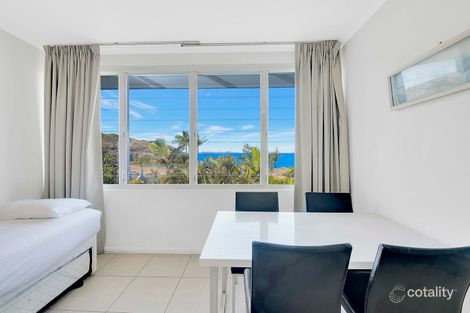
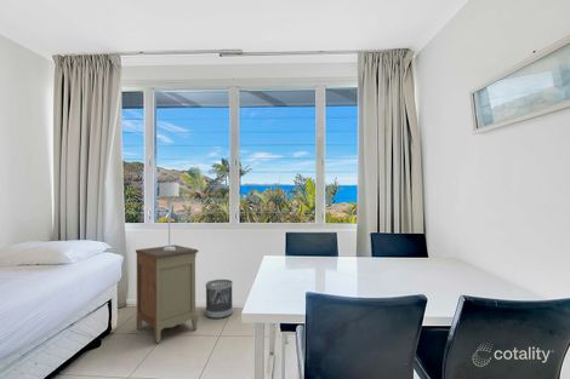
+ nightstand [135,243,200,344]
+ wastebasket [205,278,234,320]
+ table lamp [158,182,179,251]
